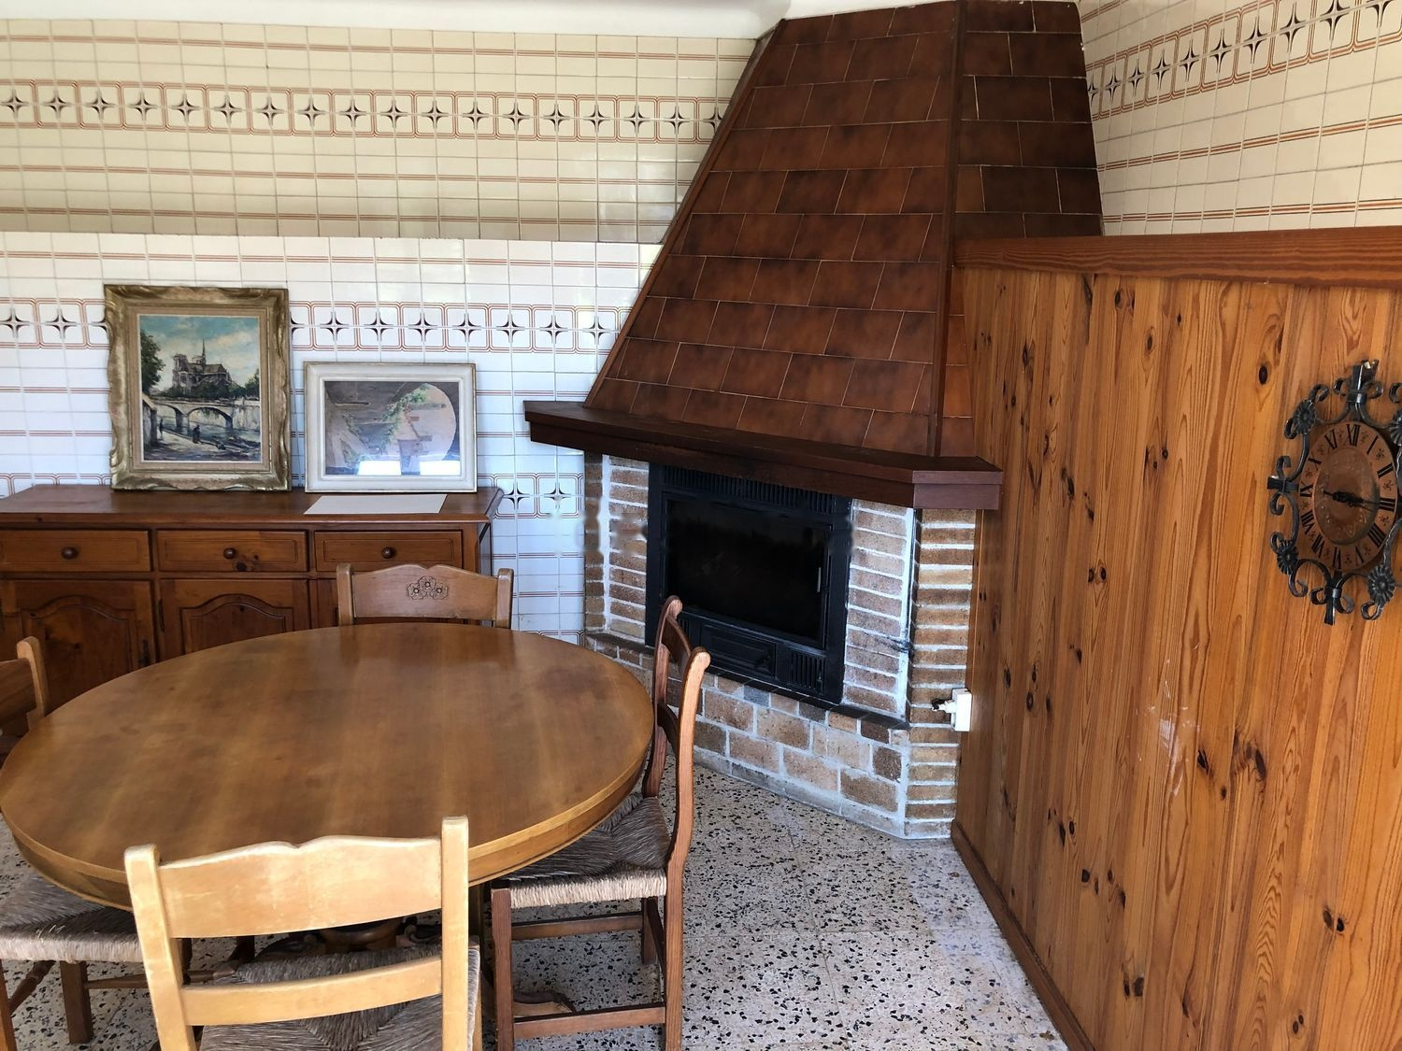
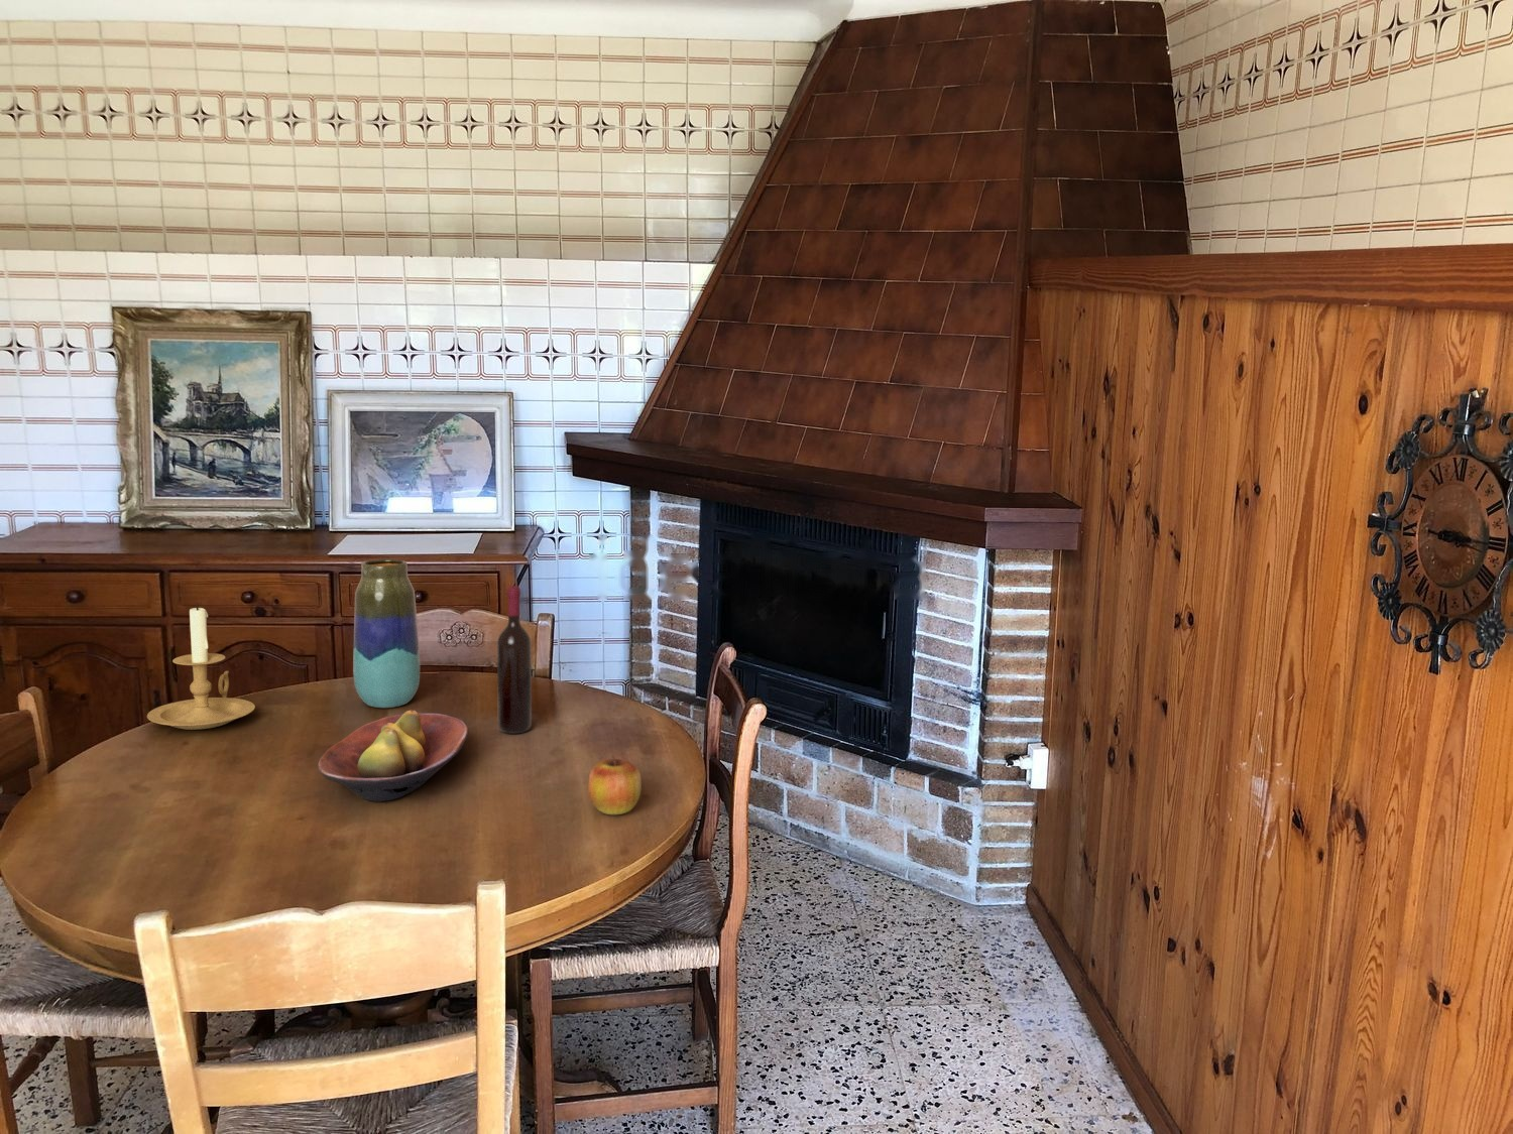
+ candle holder [147,603,256,731]
+ wine bottle [497,585,533,735]
+ fruit bowl [317,710,469,803]
+ vase [351,559,421,709]
+ apple [587,754,642,816]
